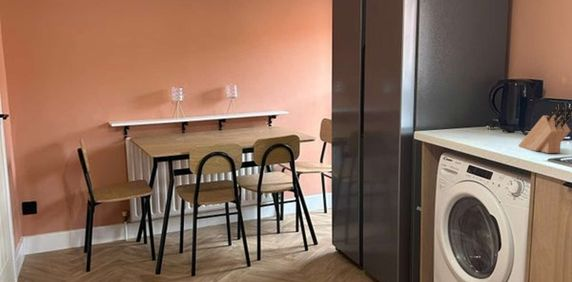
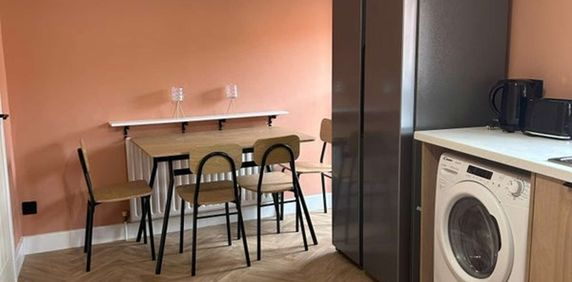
- knife block [518,103,572,154]
